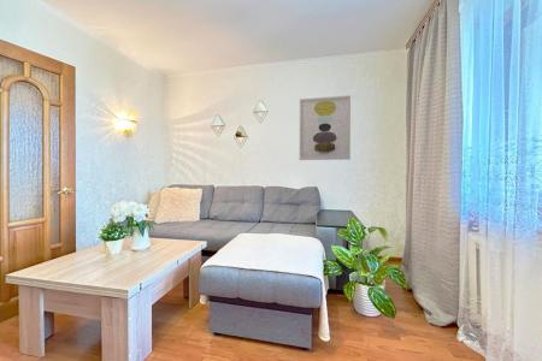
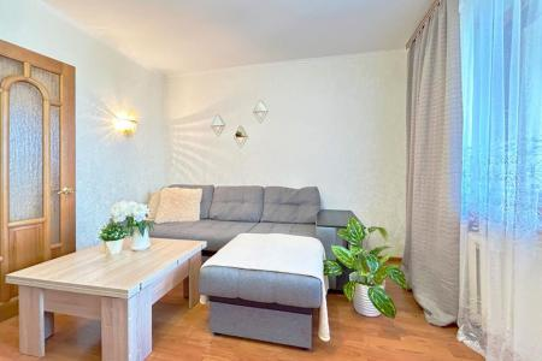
- wall art [299,94,352,161]
